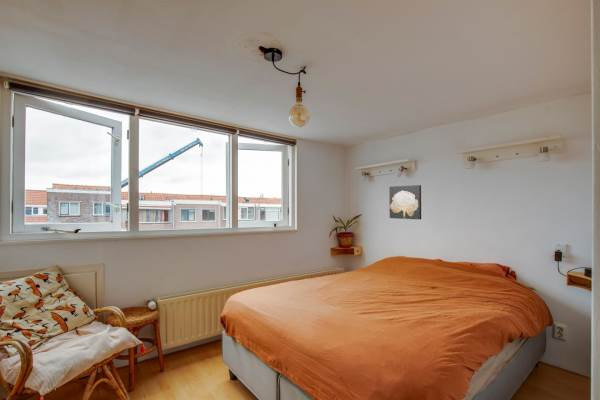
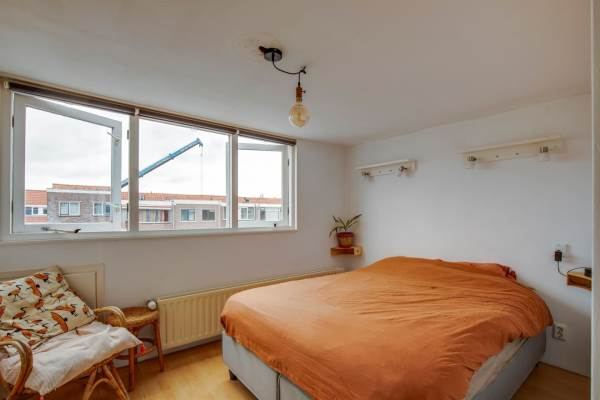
- wall art [388,184,422,220]
